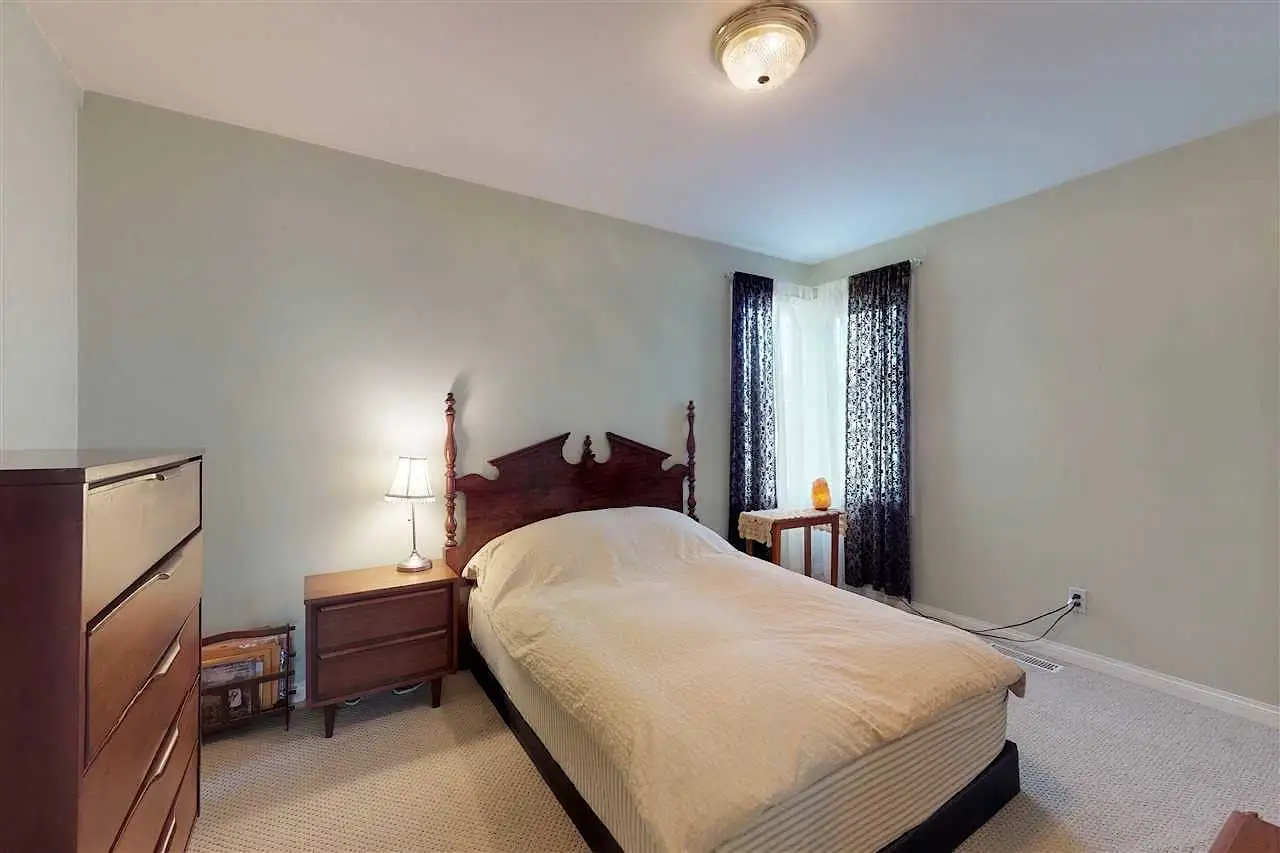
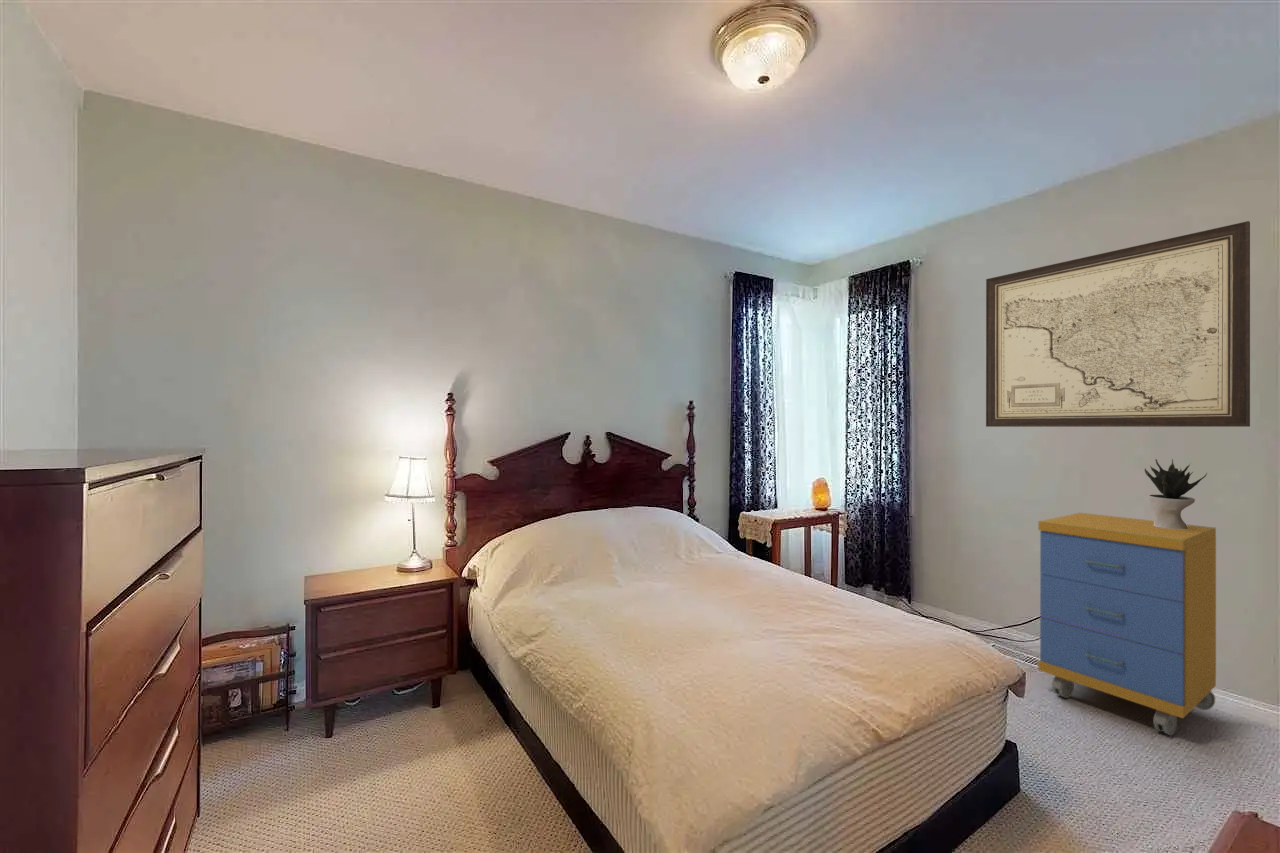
+ storage cabinet [1037,512,1217,736]
+ wall art [985,220,1251,428]
+ potted plant [1144,458,1208,529]
